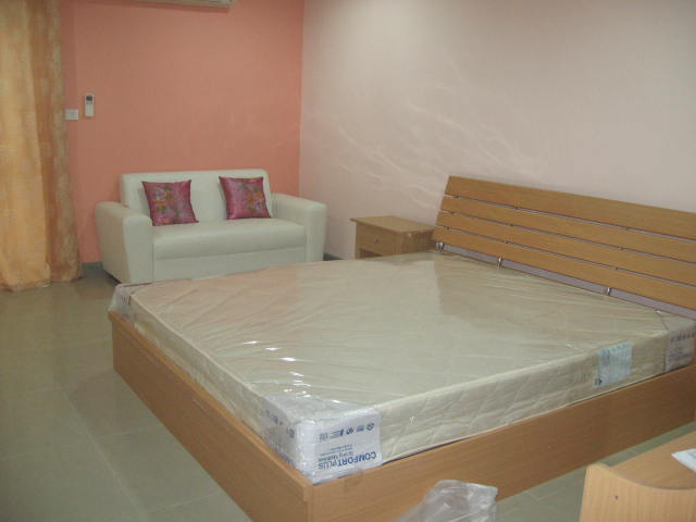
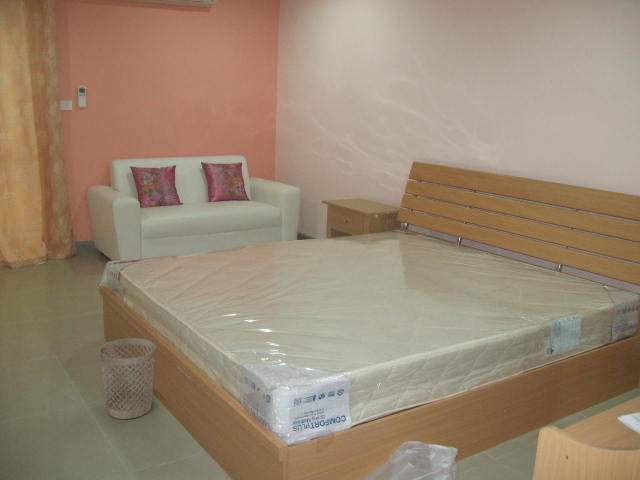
+ wastebasket [99,337,157,420]
